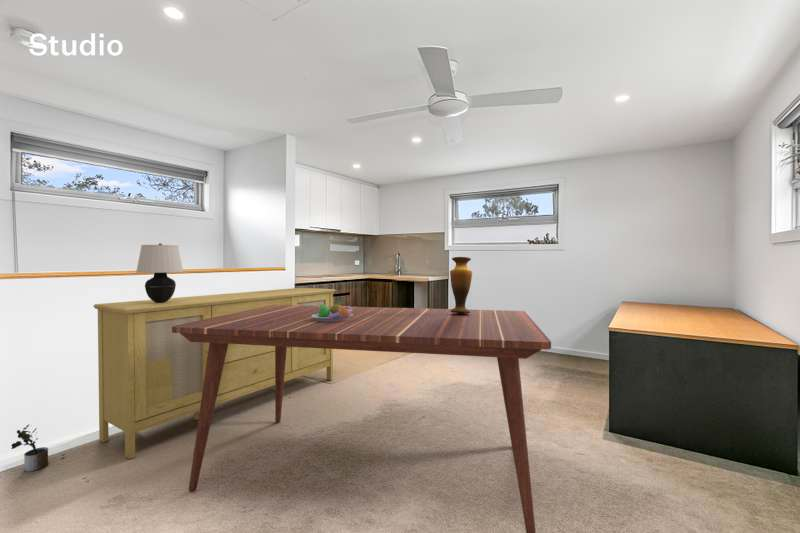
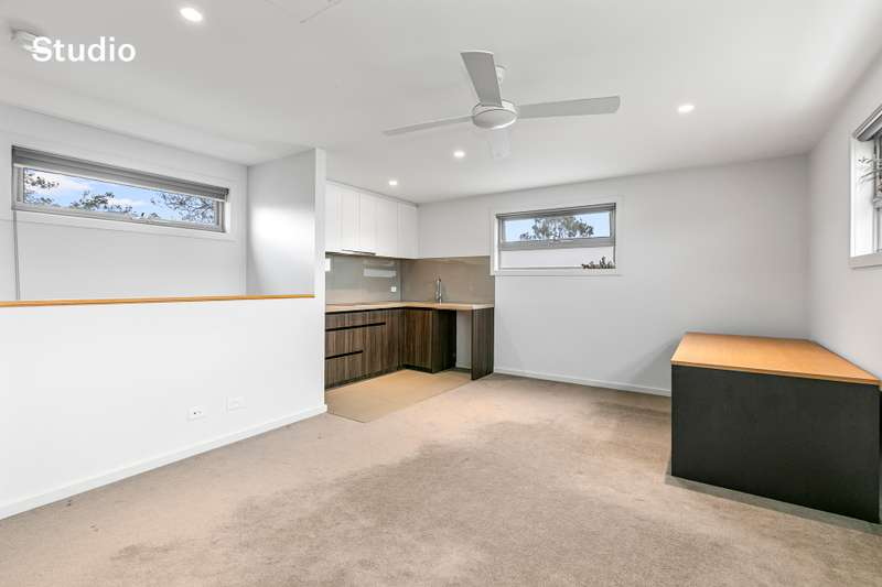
- dining table [172,305,552,533]
- table lamp [135,242,184,303]
- potted plant [10,423,50,473]
- vase [449,256,473,313]
- sideboard [92,287,337,460]
- fruit bowl [312,301,353,322]
